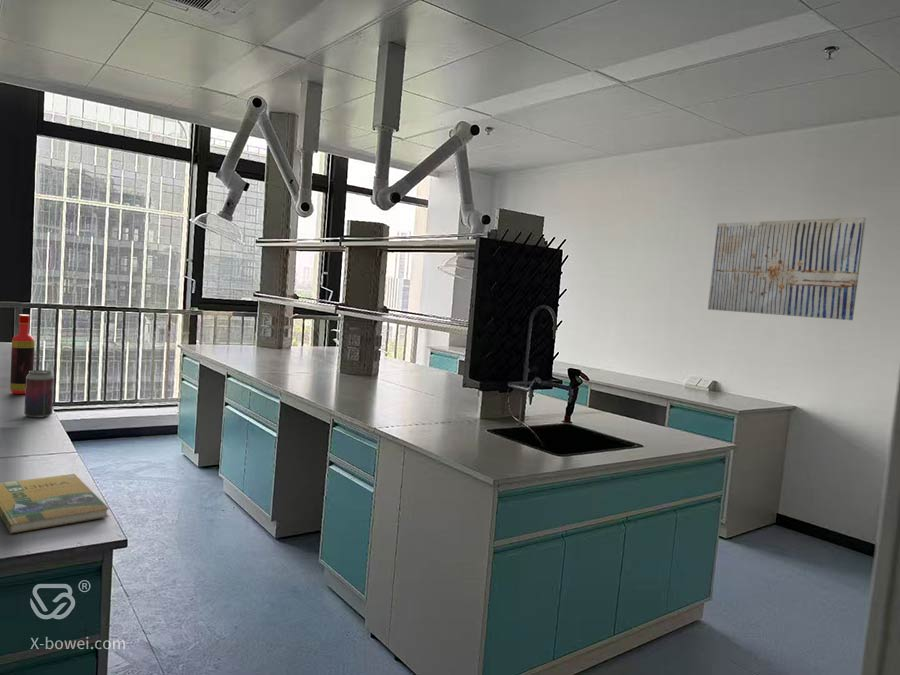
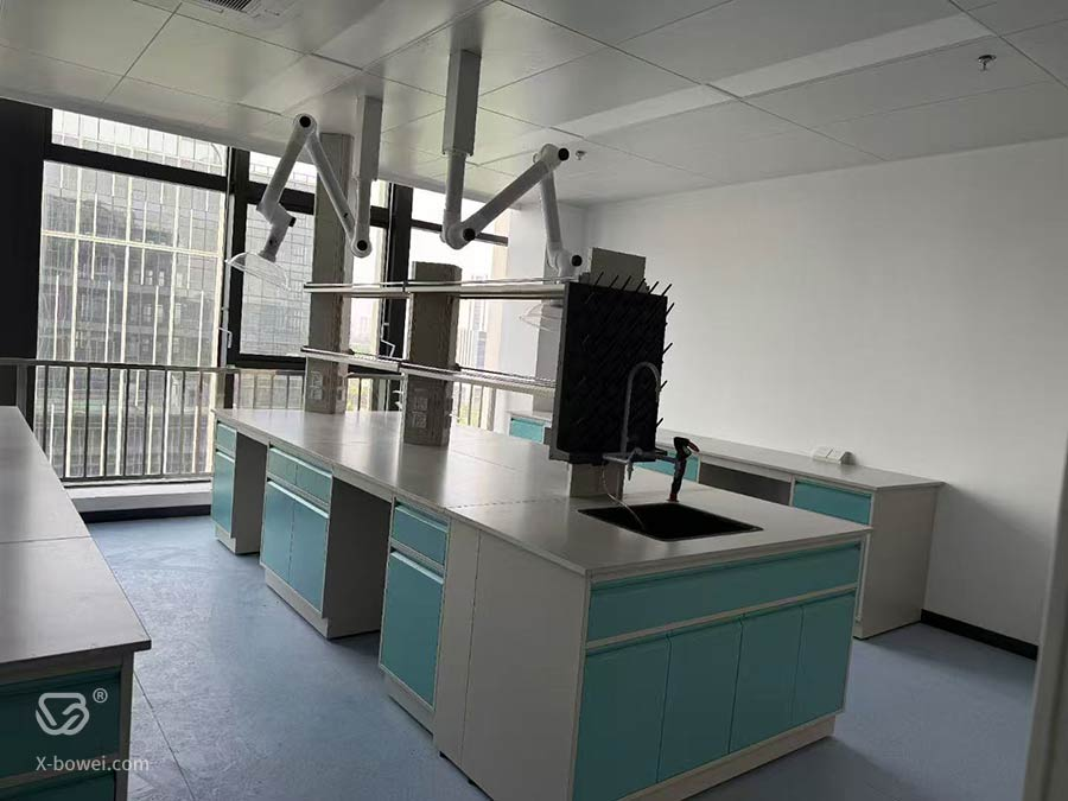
- beverage can [23,369,55,419]
- bottle [9,313,36,395]
- booklet [0,473,110,534]
- wall art [707,217,867,321]
